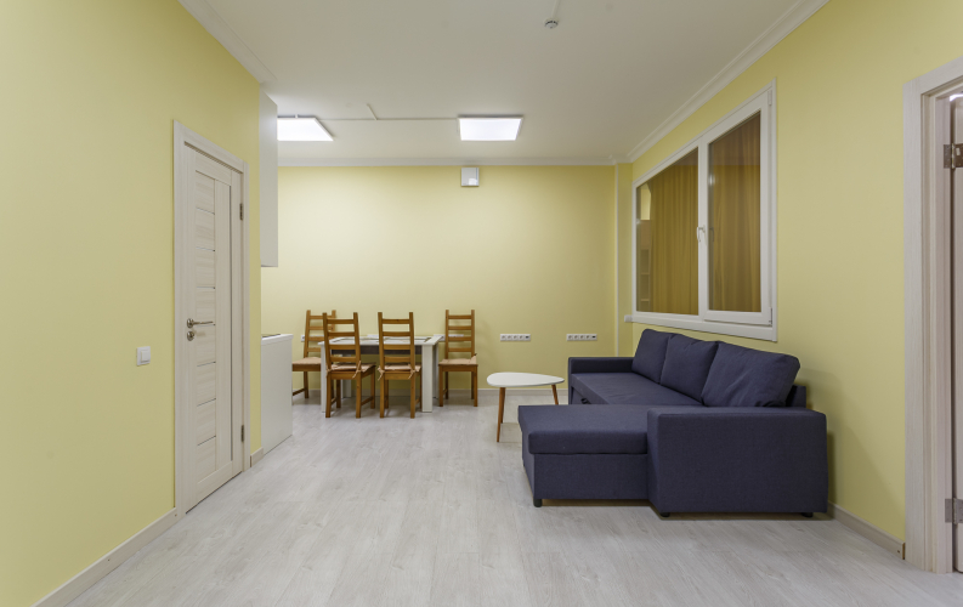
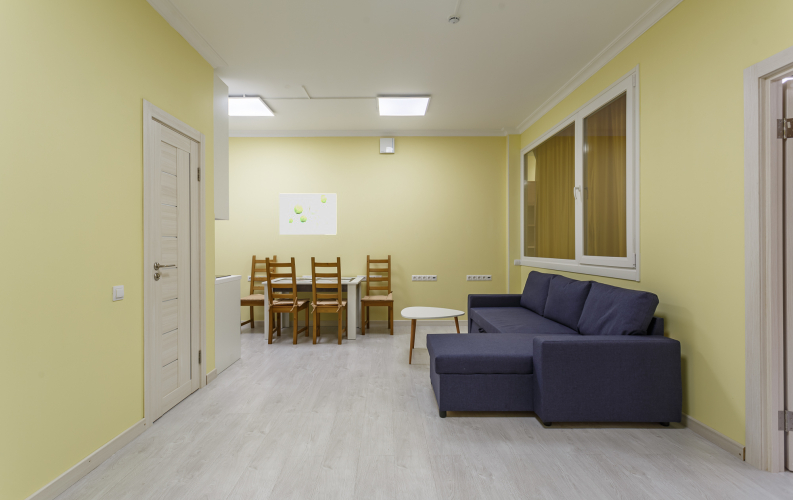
+ wall art [278,193,337,236]
